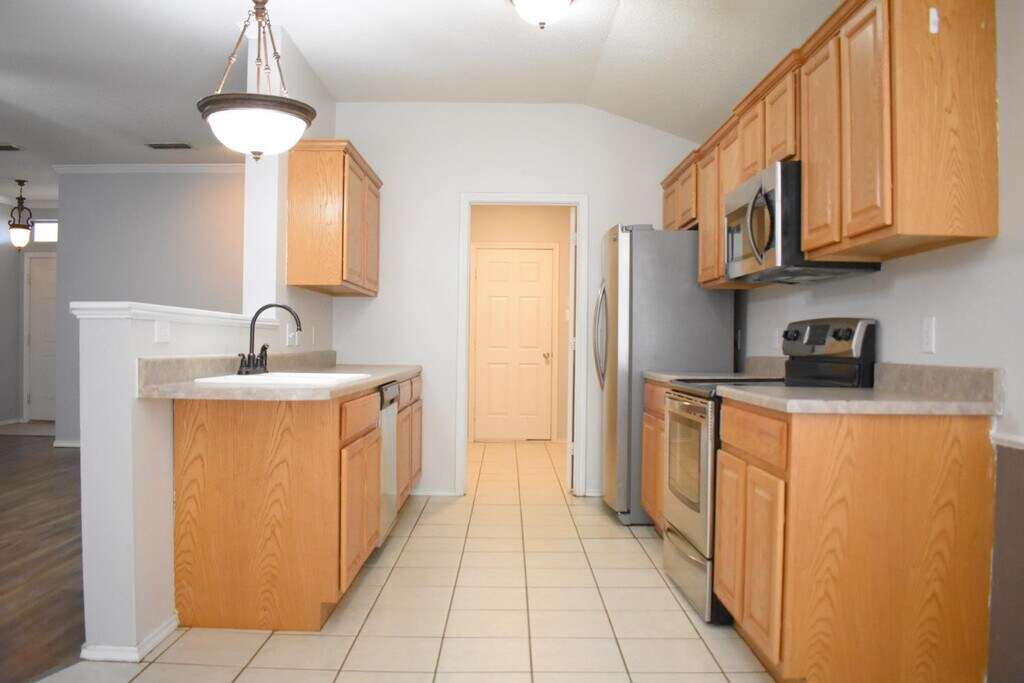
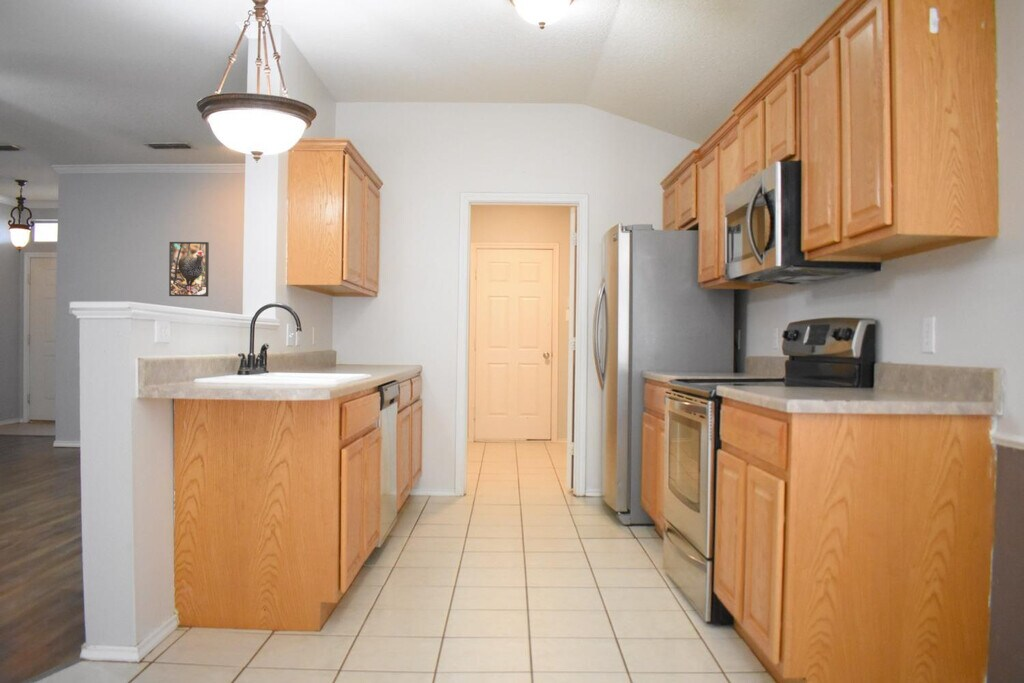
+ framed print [168,241,210,298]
